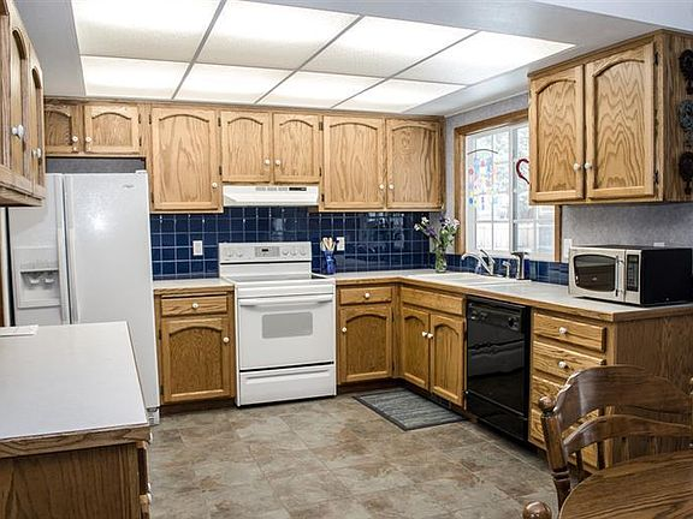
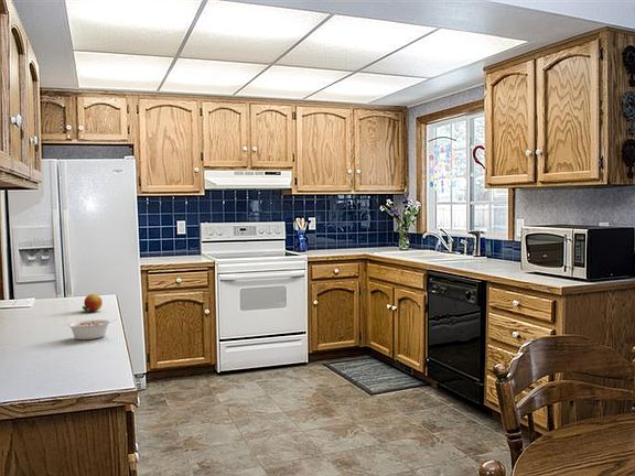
+ legume [66,318,117,340]
+ fruit [80,293,104,313]
